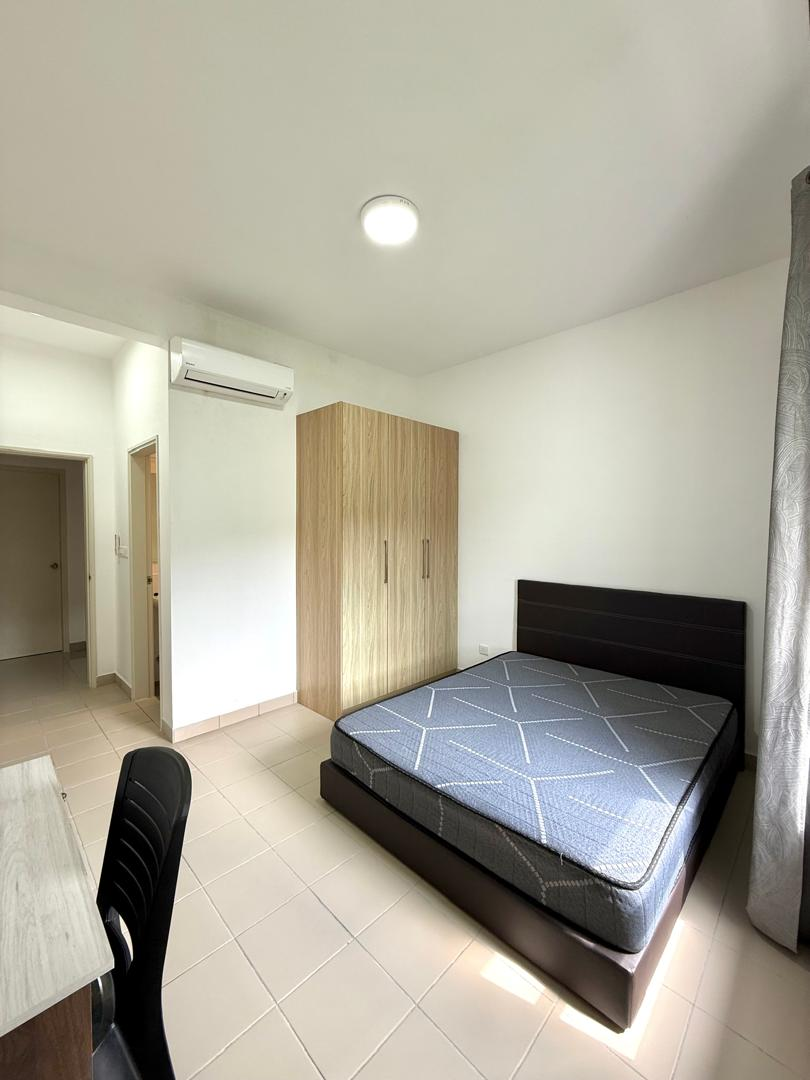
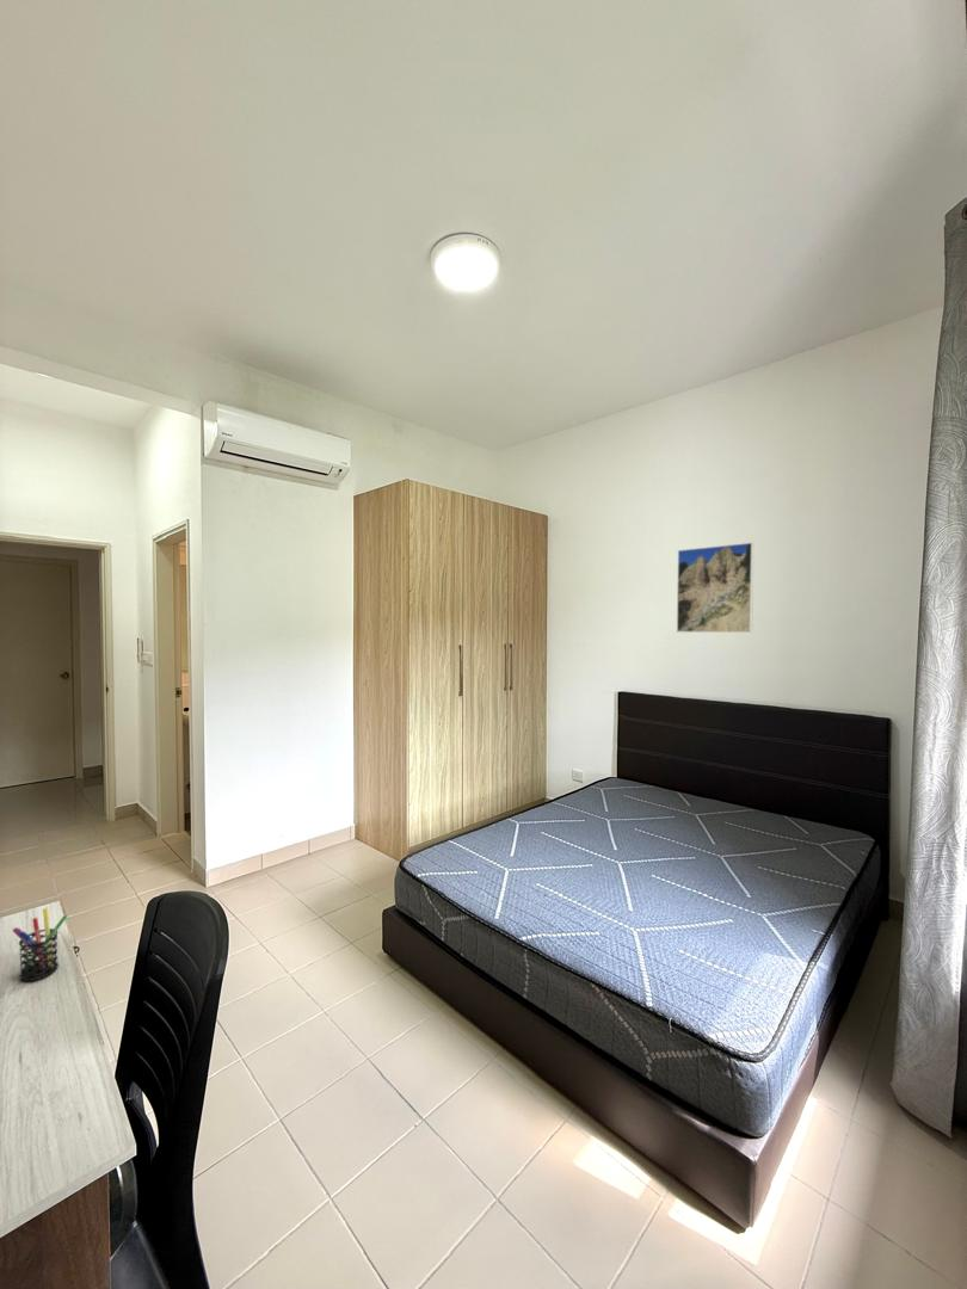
+ pen holder [12,907,68,982]
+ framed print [676,542,754,634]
